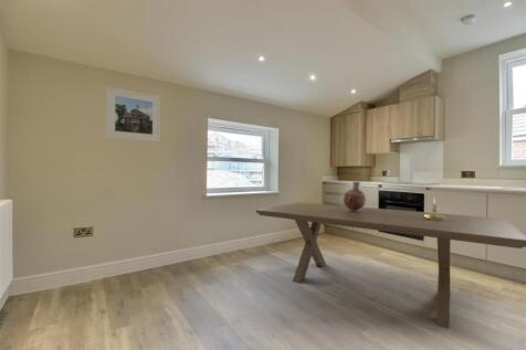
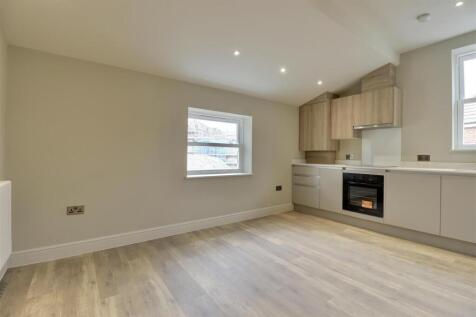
- candle holder [425,198,445,220]
- dining table [255,201,526,329]
- vase [343,181,367,212]
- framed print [105,85,161,144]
